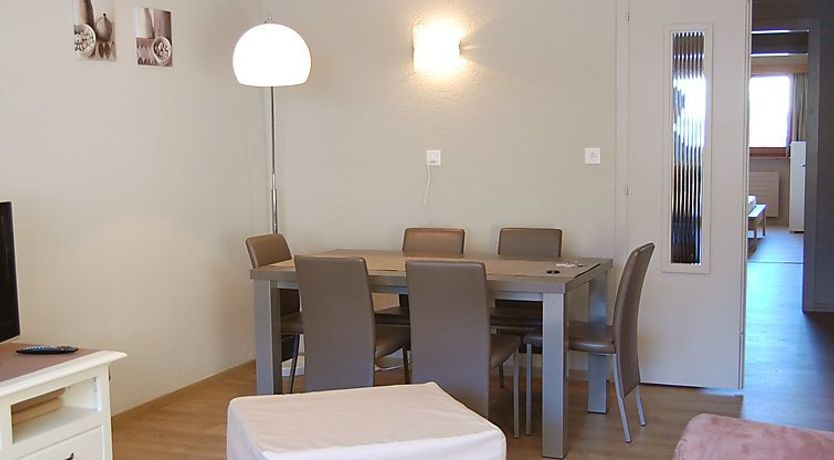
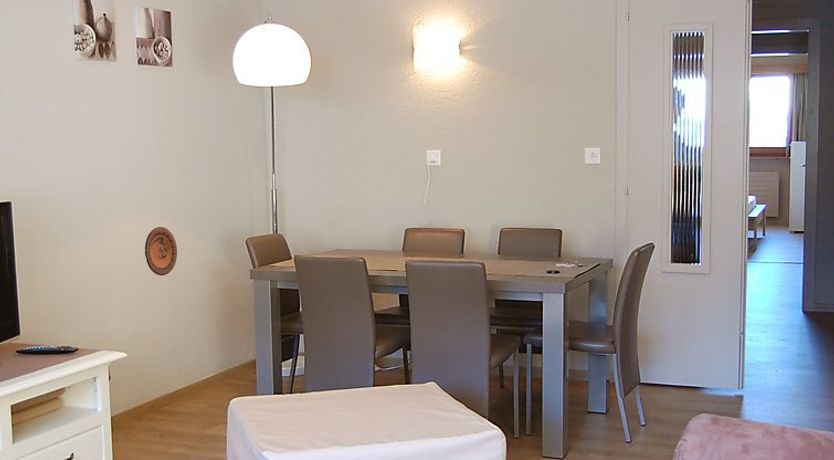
+ decorative plate [144,226,178,276]
